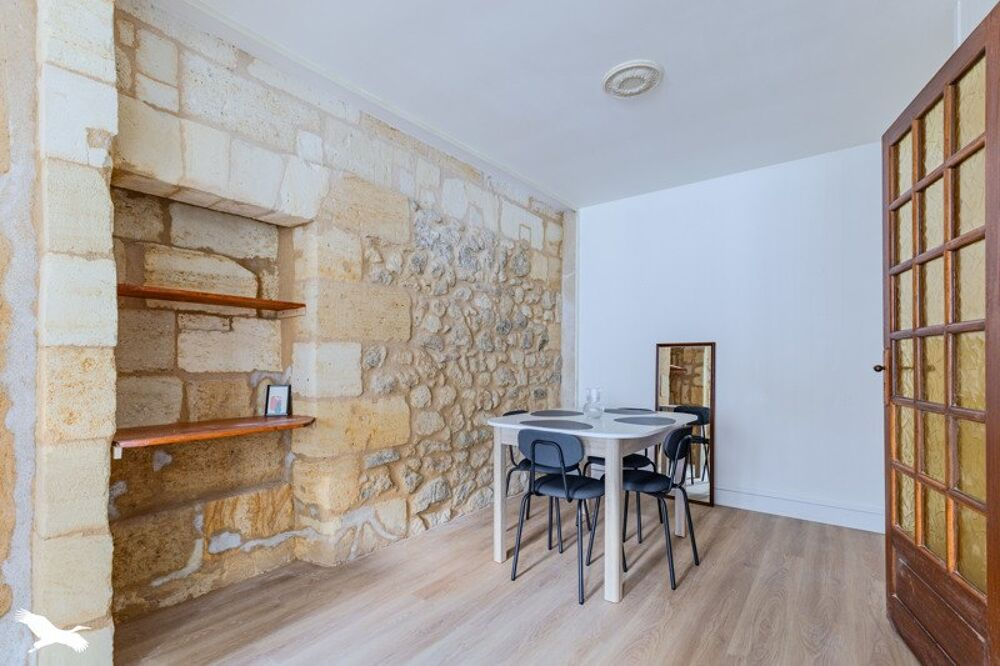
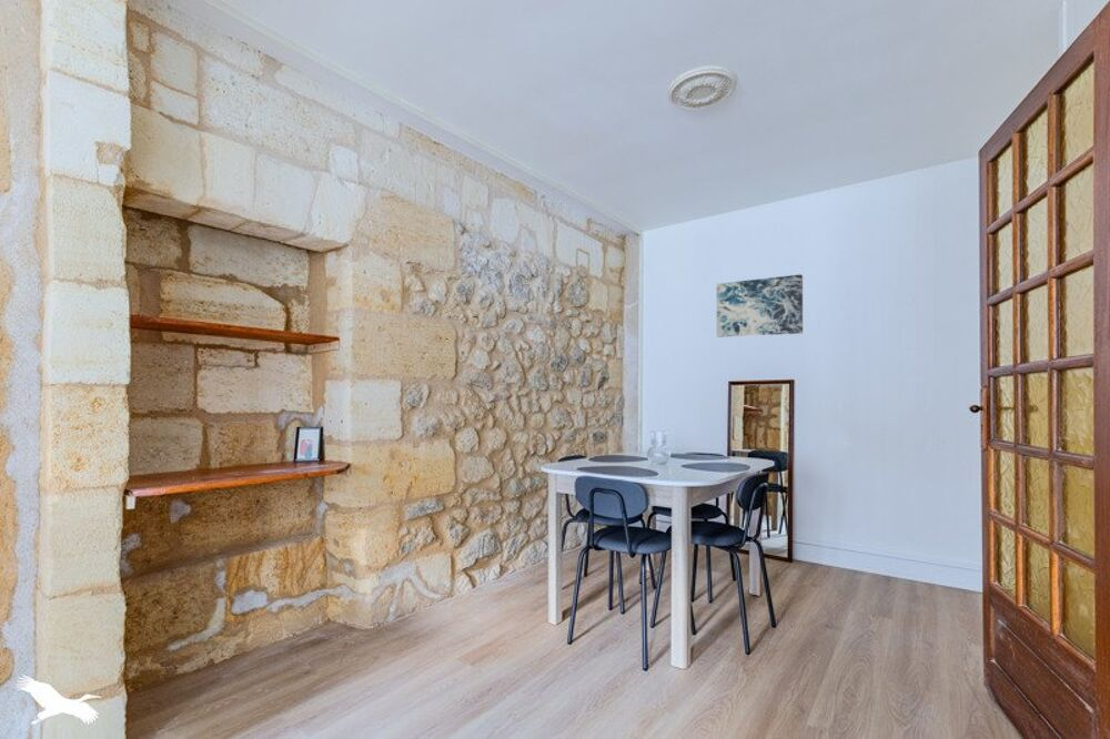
+ wall art [716,273,804,338]
